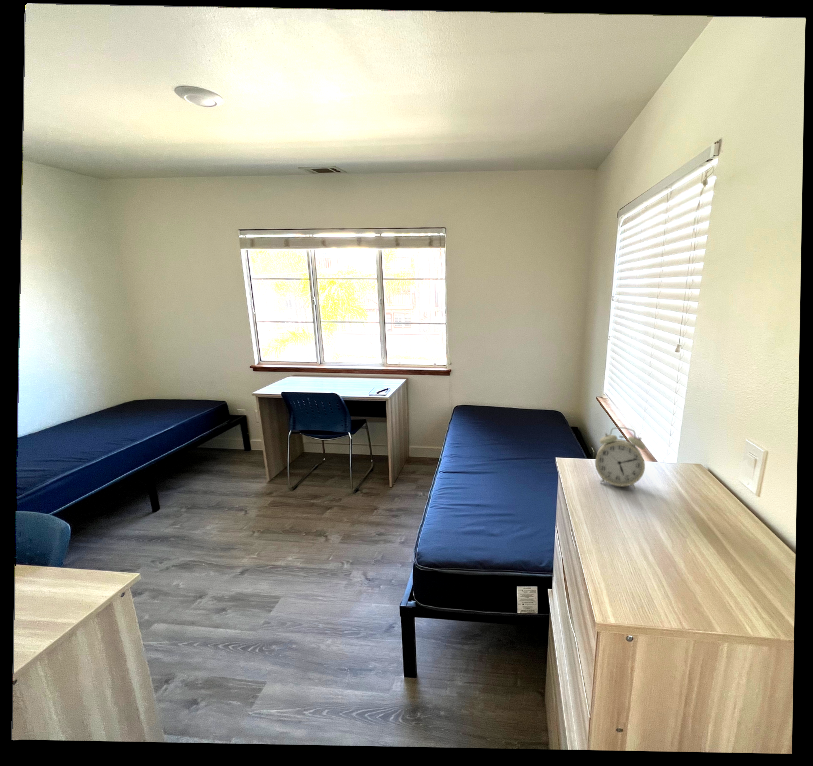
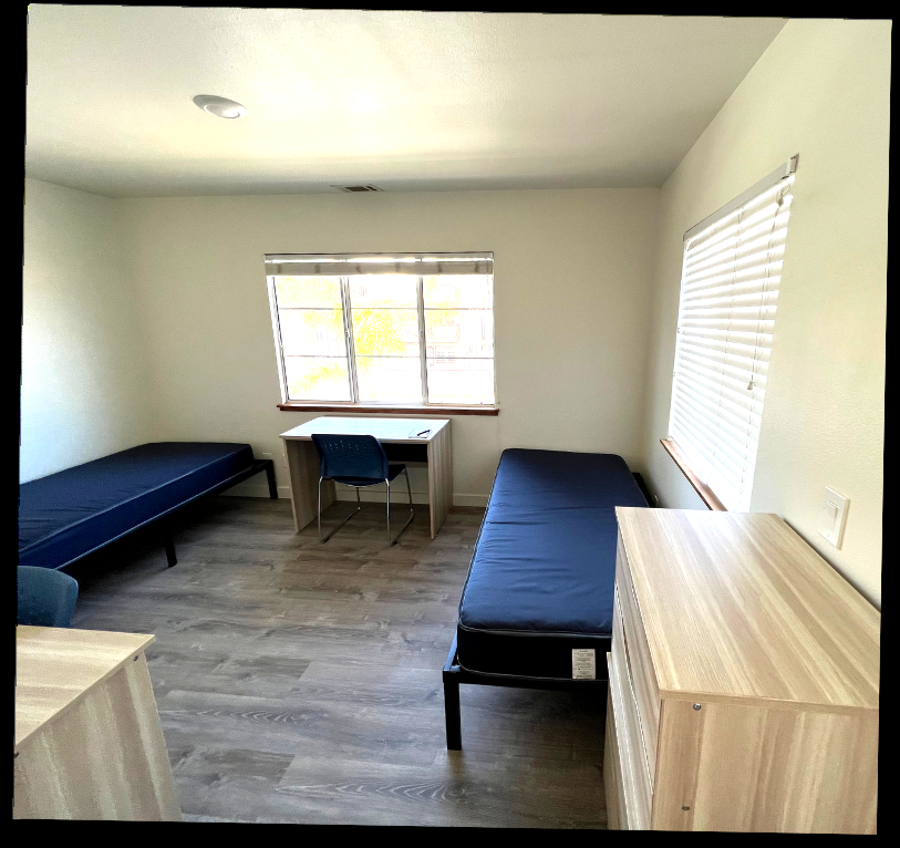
- alarm clock [594,426,646,490]
